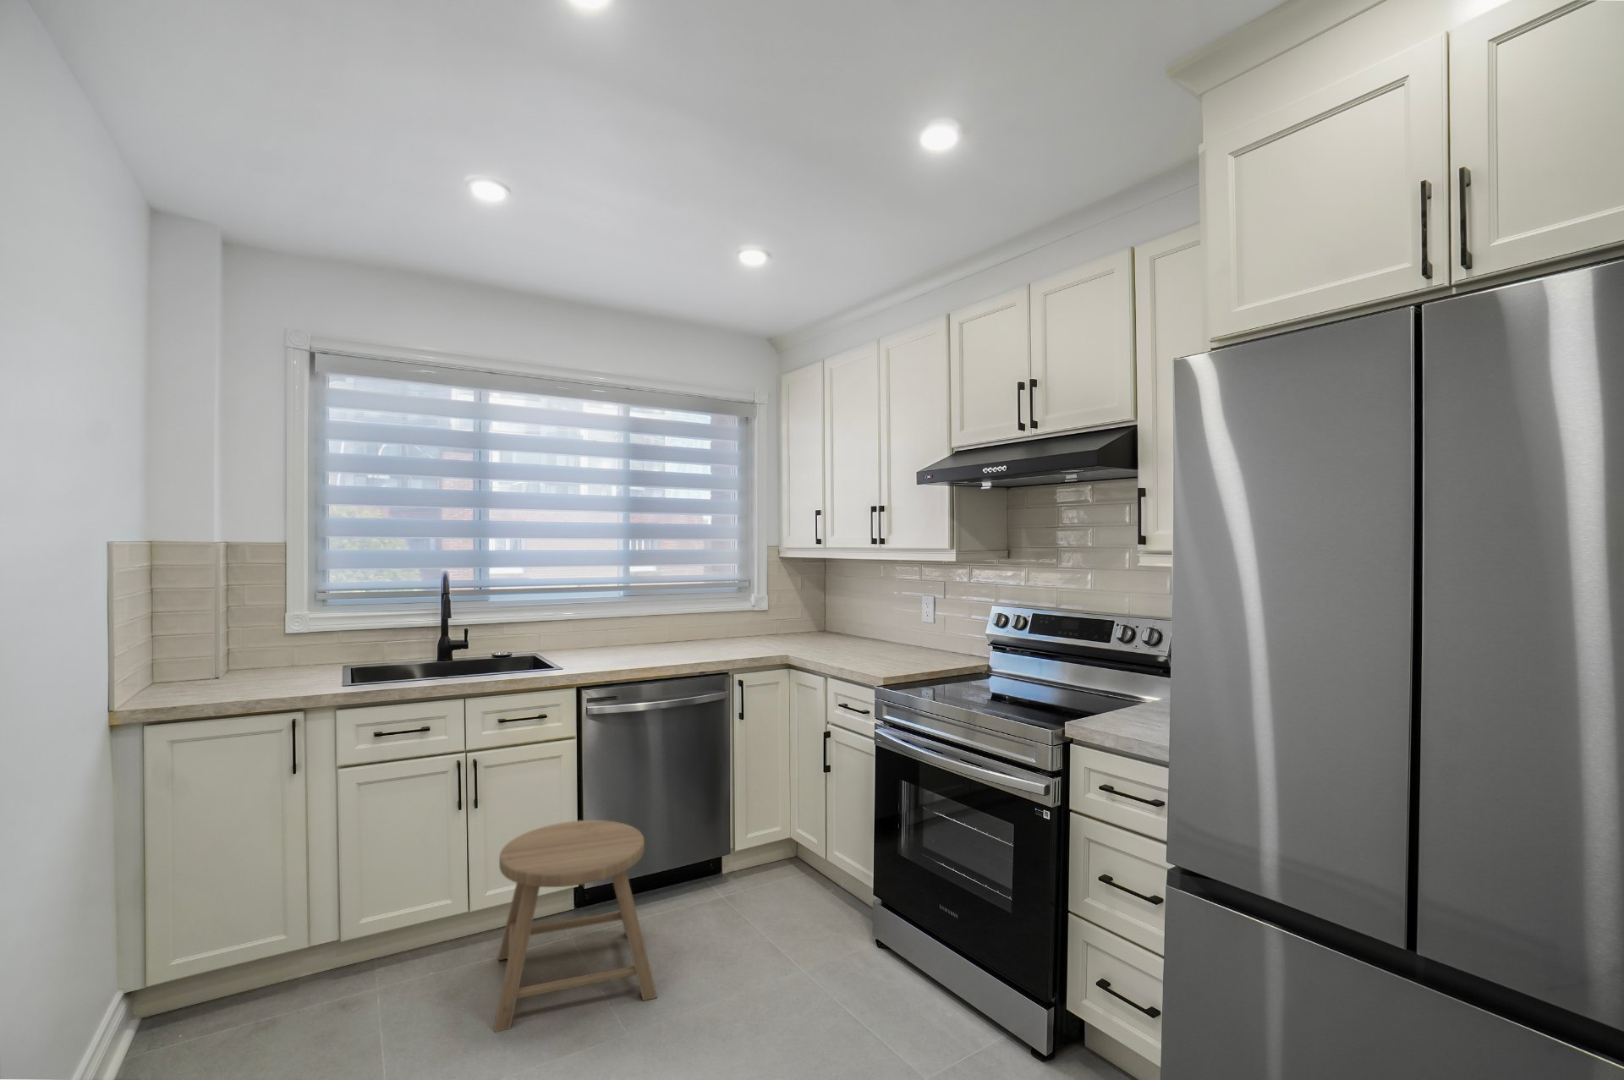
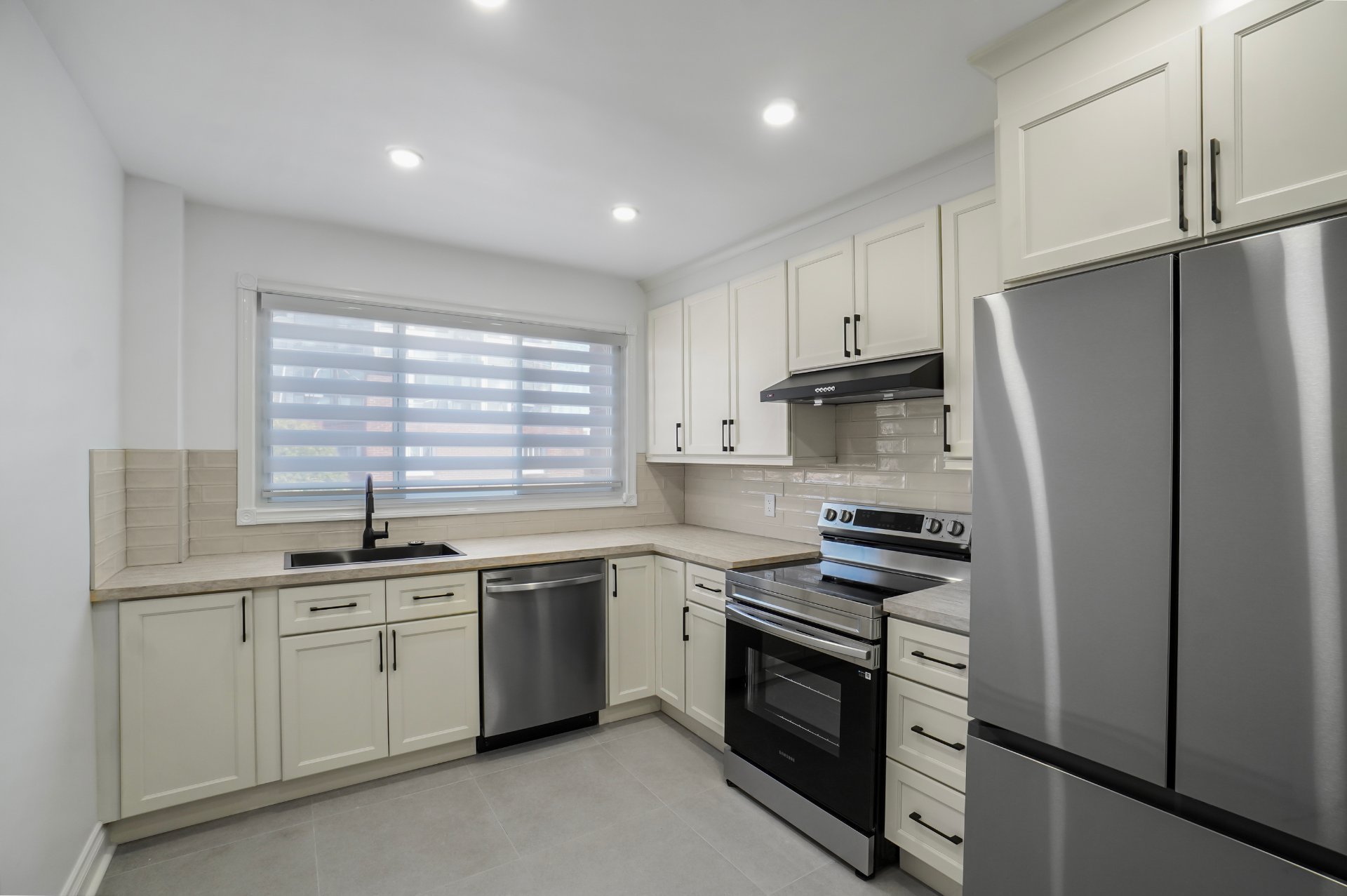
- stool [493,820,658,1033]
